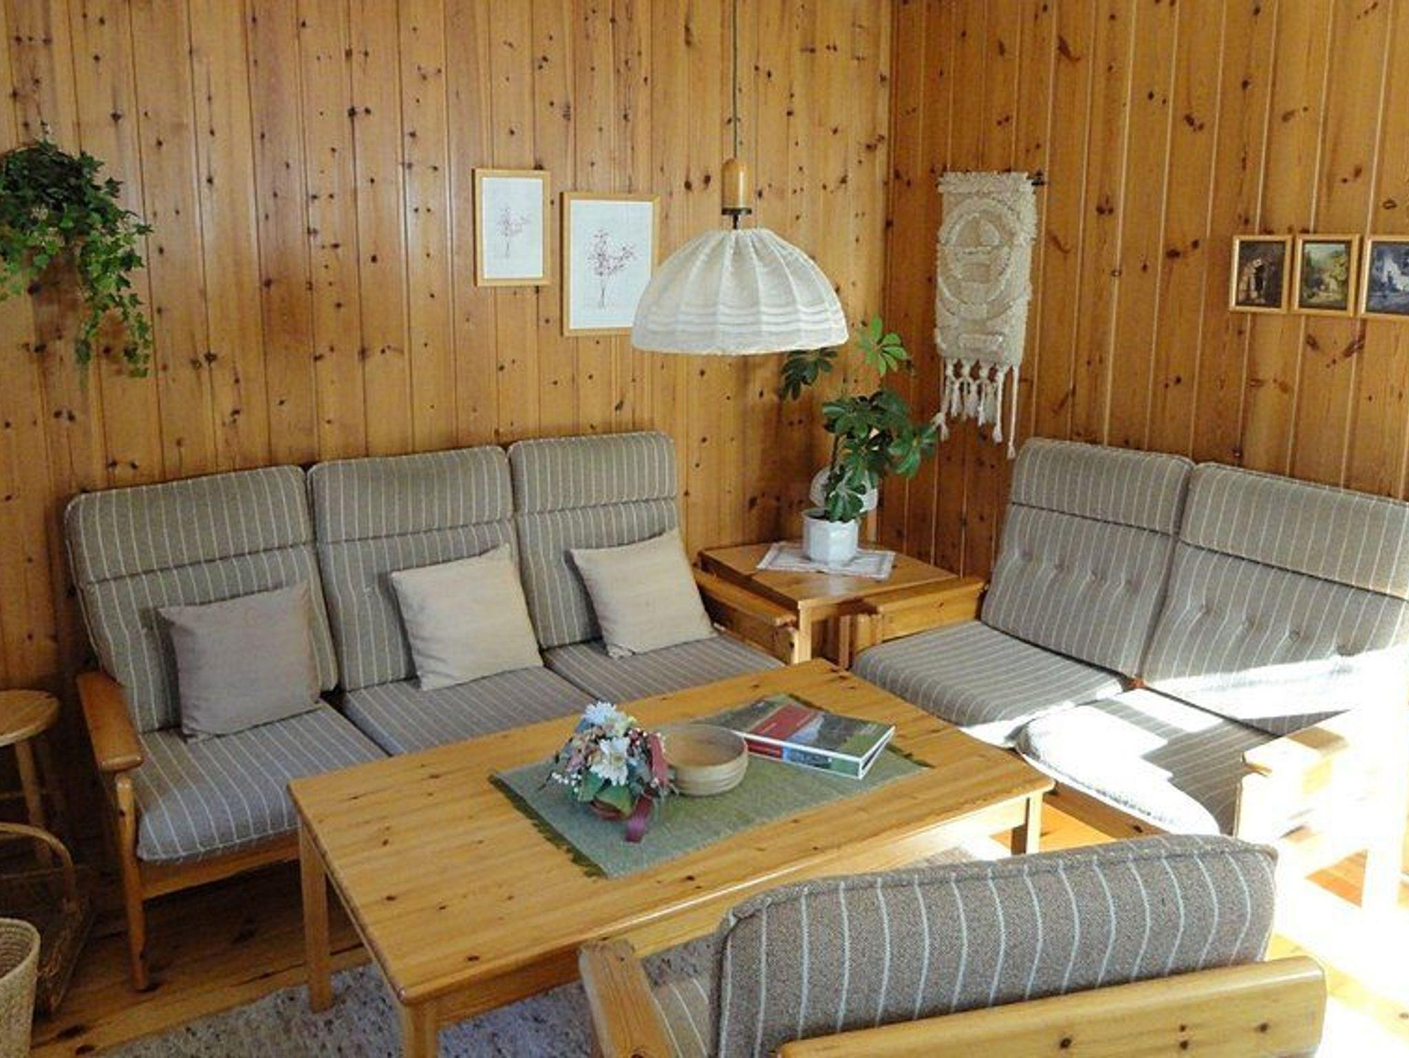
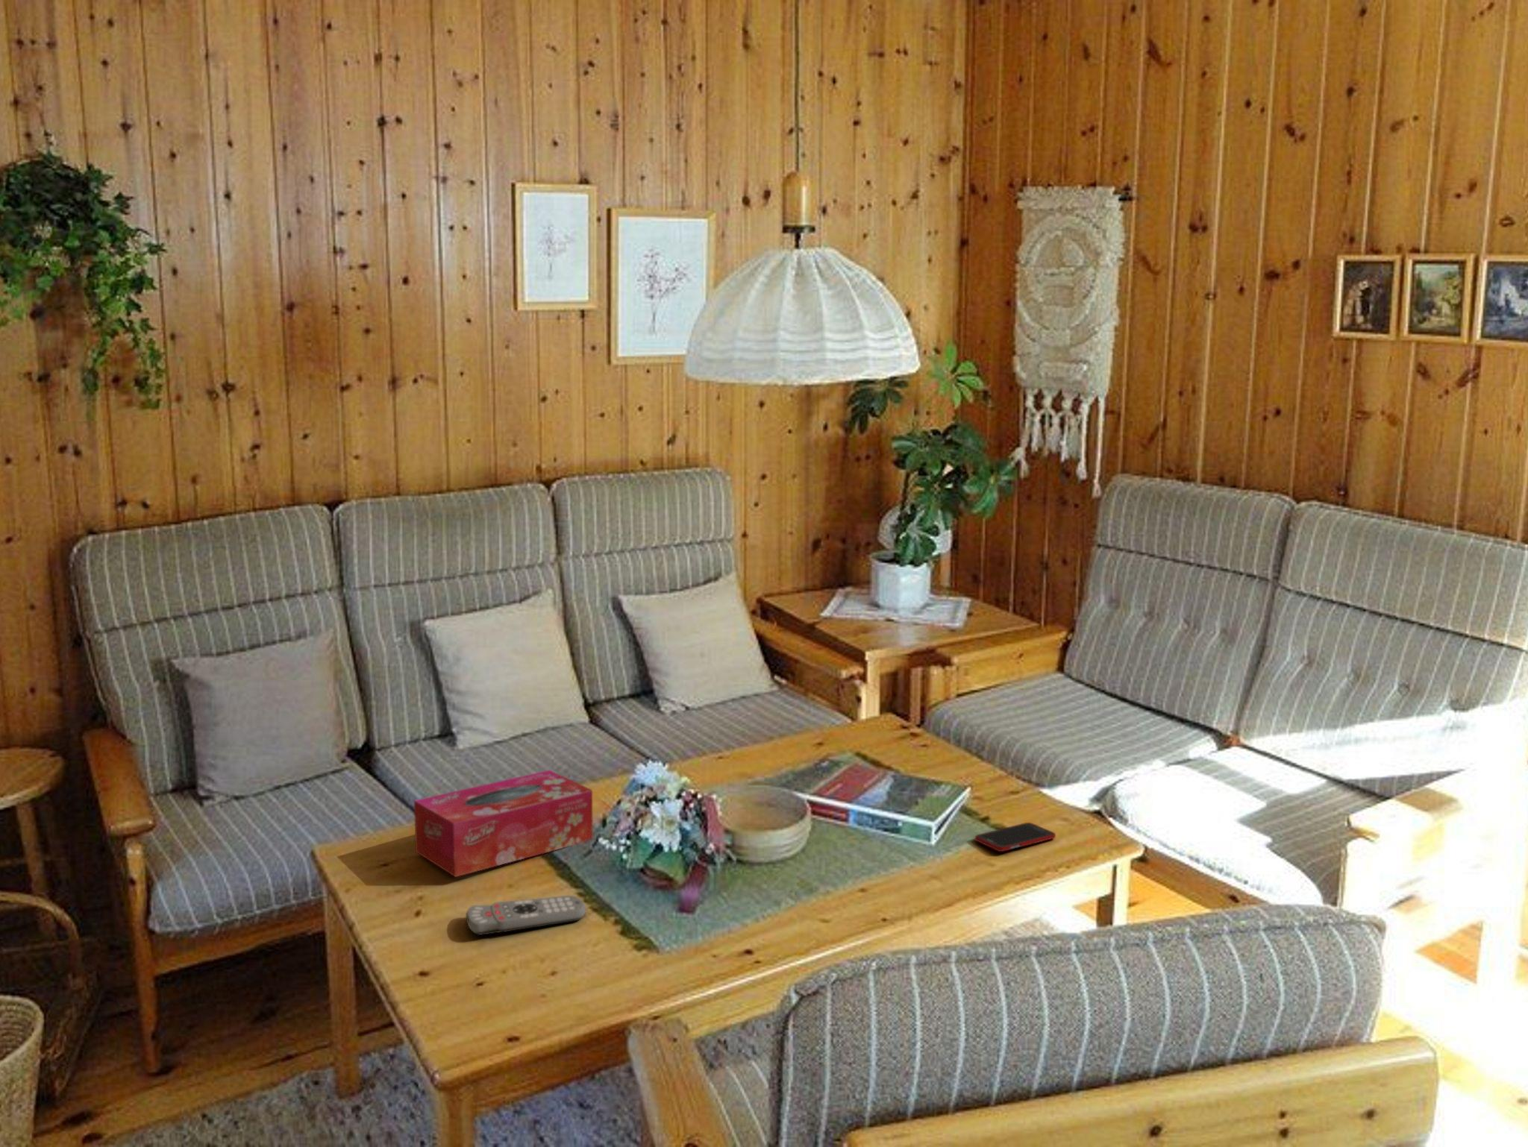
+ cell phone [974,822,1057,853]
+ remote control [465,895,587,936]
+ tissue box [413,770,594,878]
